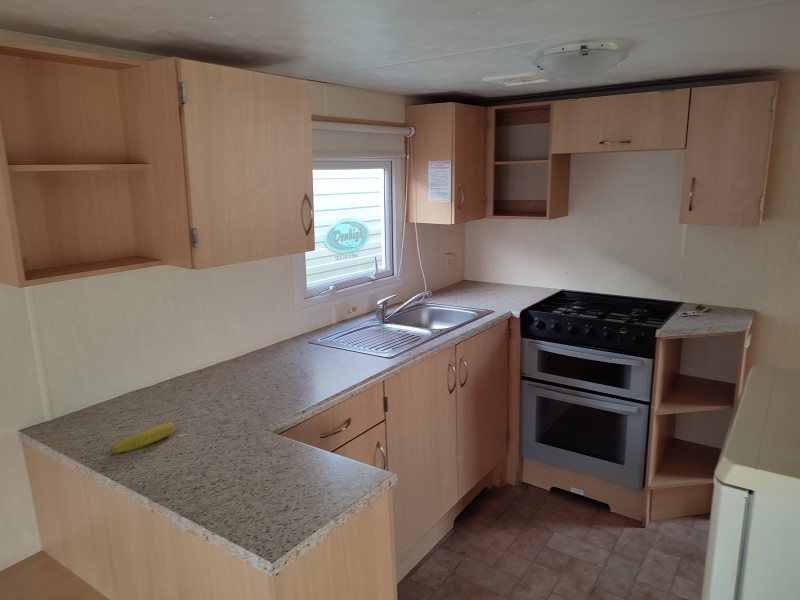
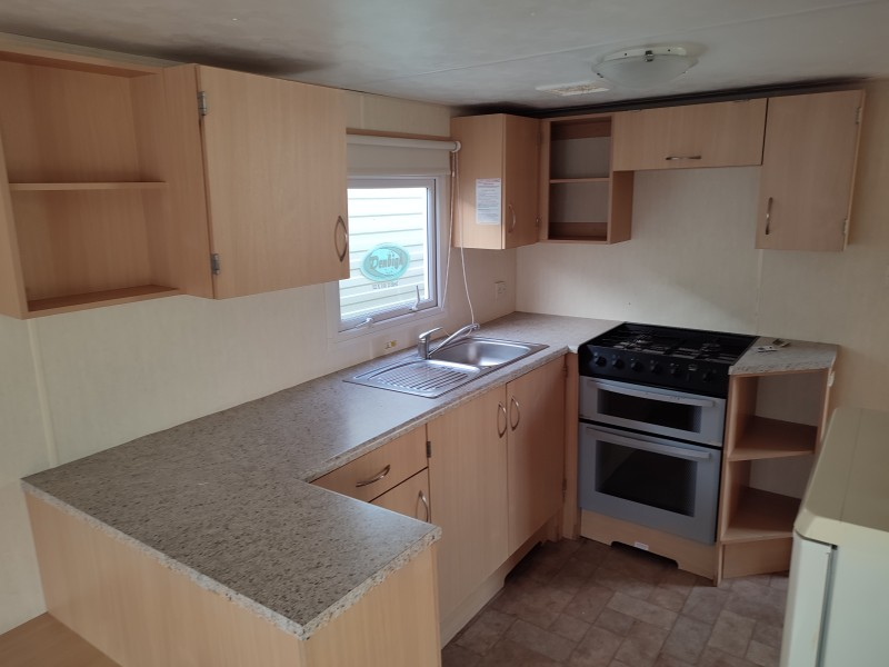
- fruit [109,422,176,454]
